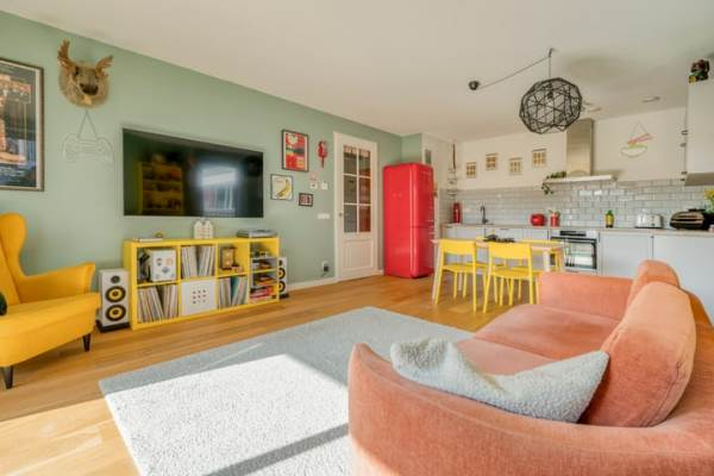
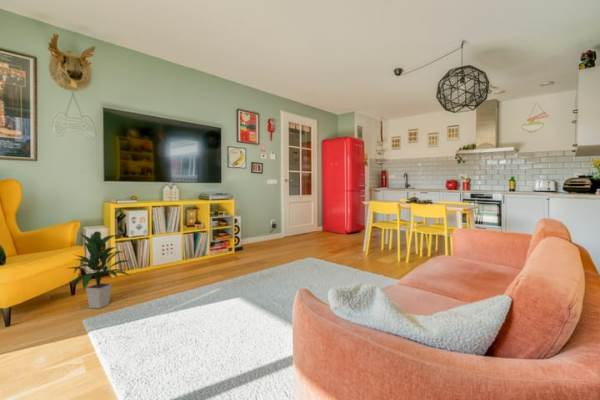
+ indoor plant [64,231,131,309]
